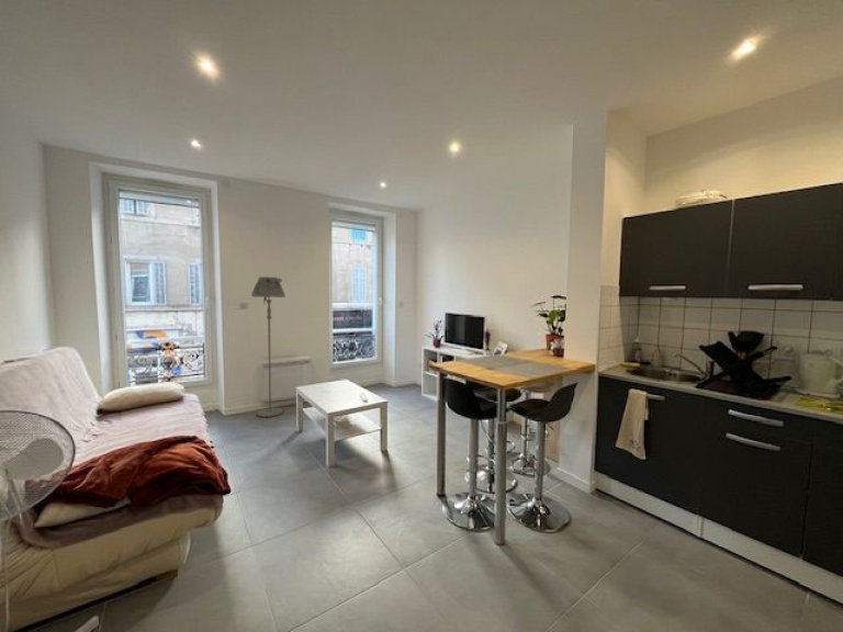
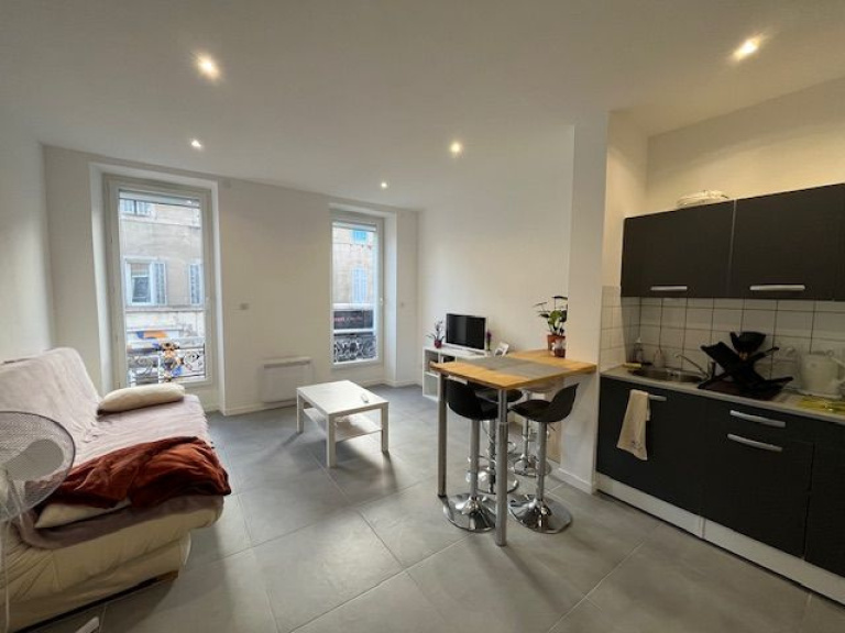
- floor lamp [250,275,286,418]
